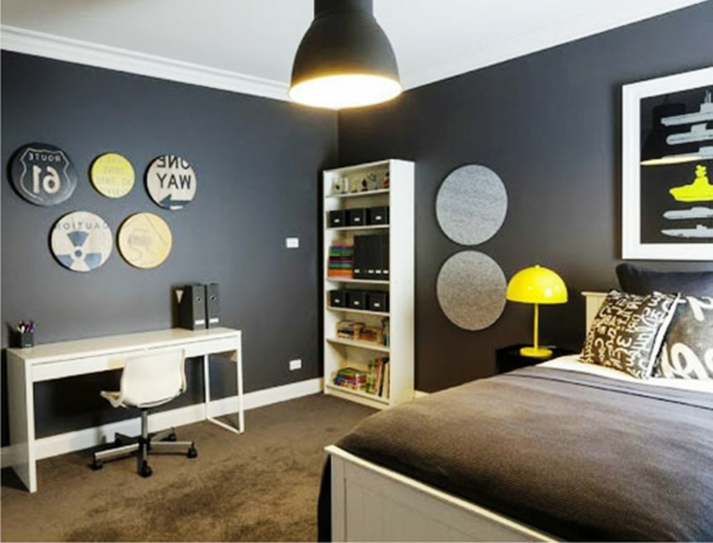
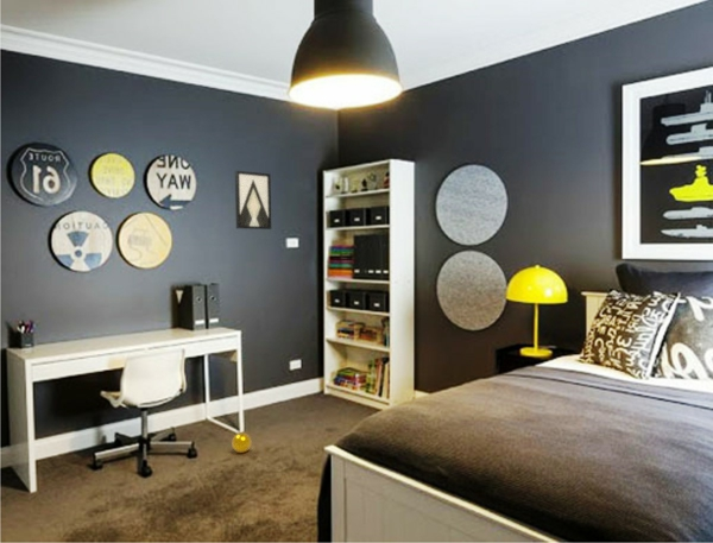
+ wall art [234,170,272,231]
+ ball [231,431,252,454]
